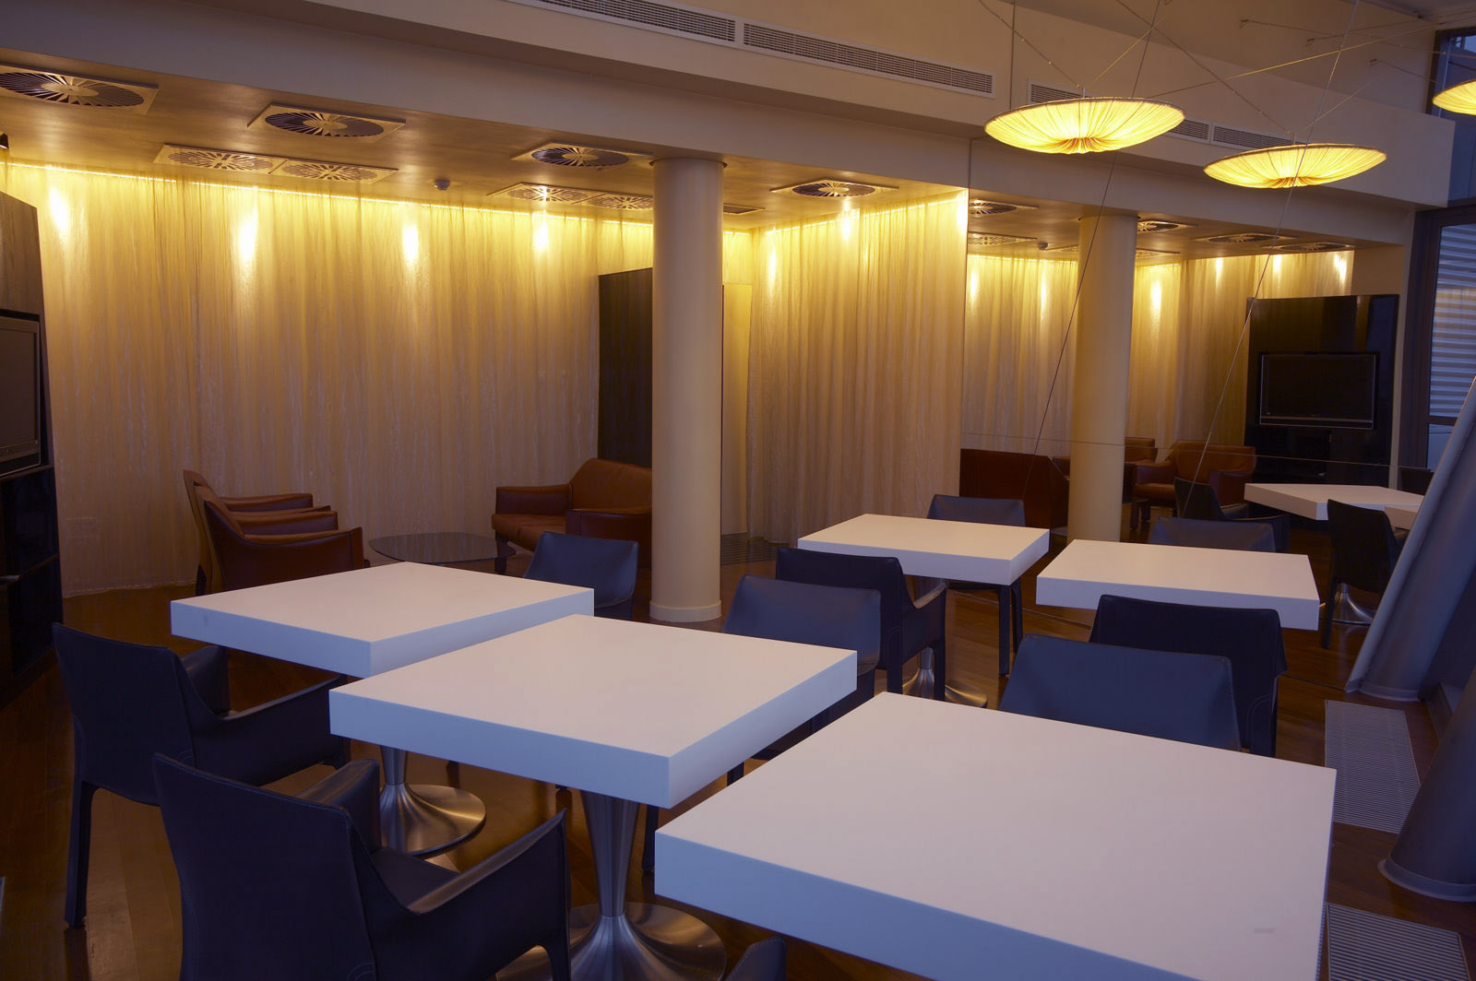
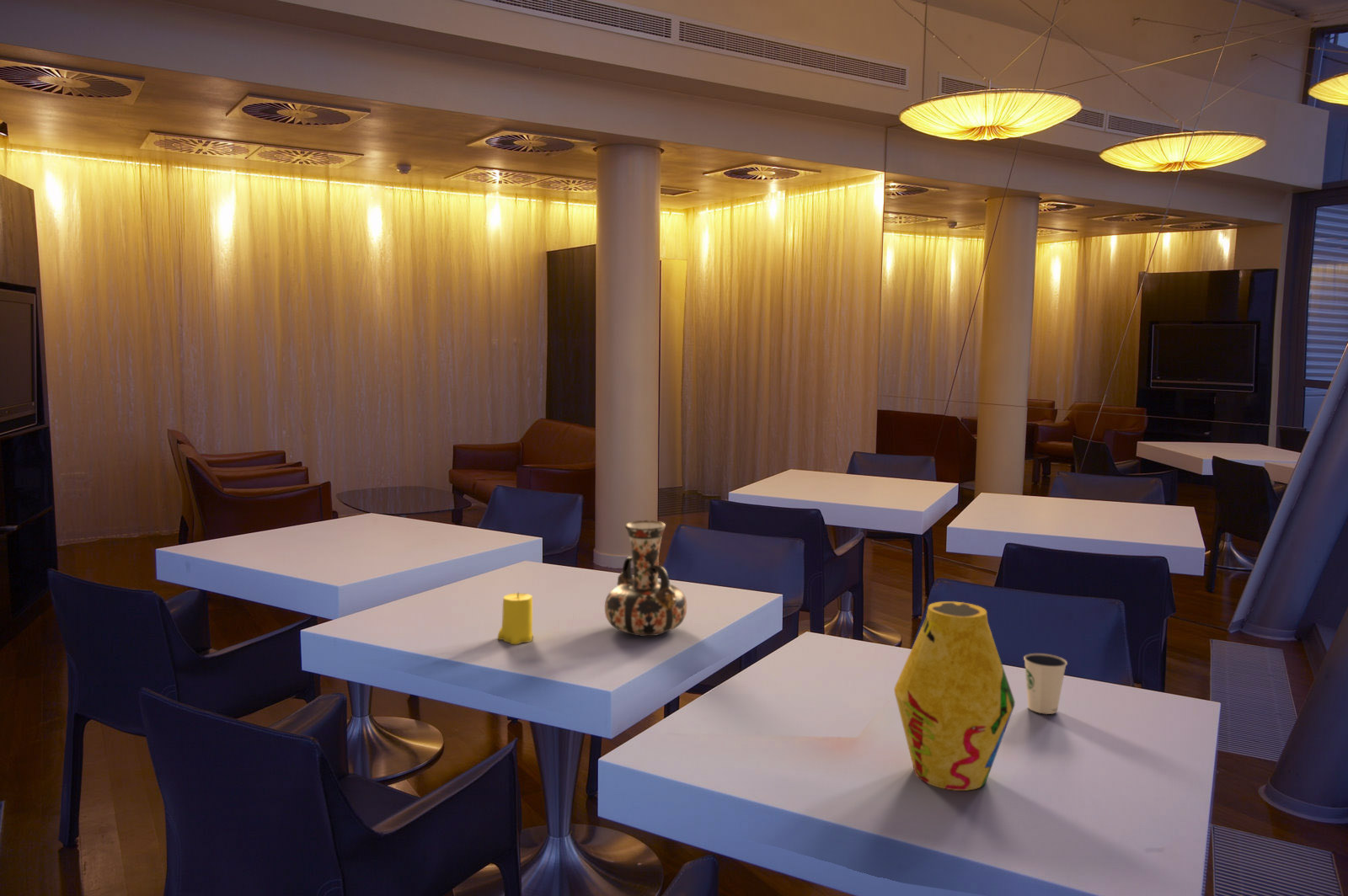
+ decorative vase [604,519,687,637]
+ vase [893,600,1016,792]
+ candle [496,591,534,645]
+ dixie cup [1023,653,1068,715]
